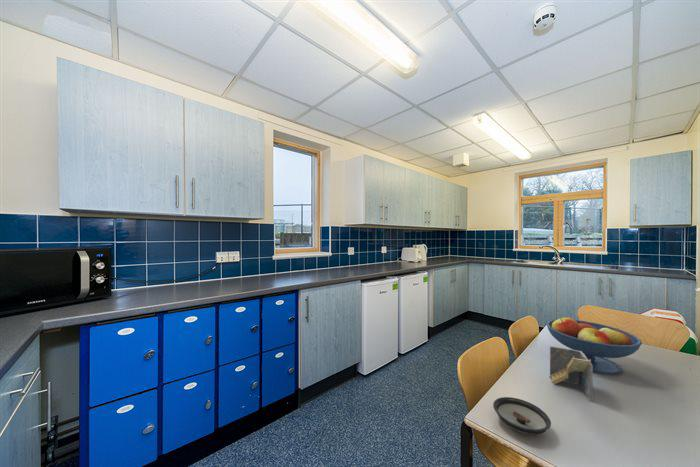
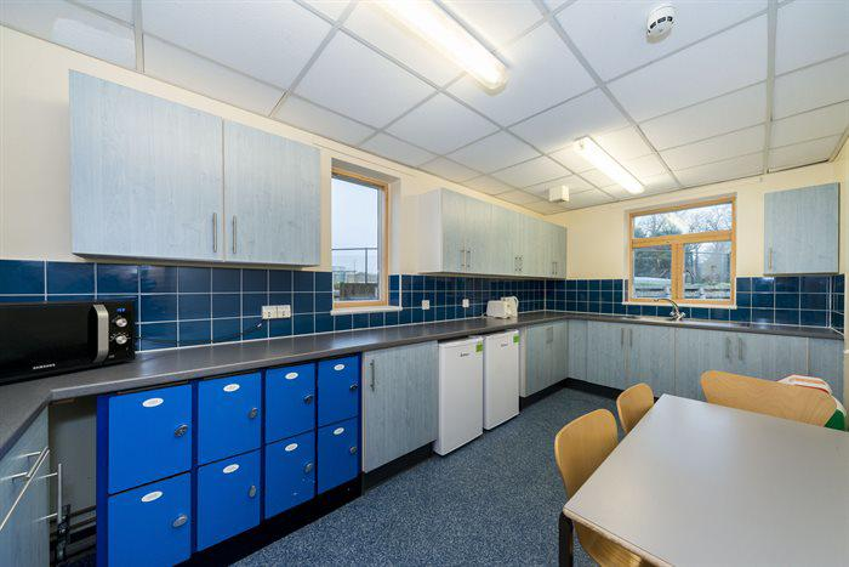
- saucer [492,396,552,436]
- fruit bowl [545,317,643,375]
- napkin holder [549,345,594,403]
